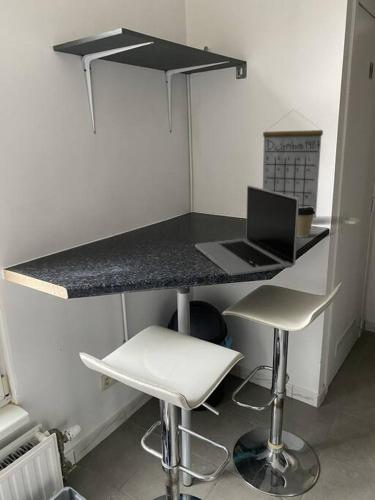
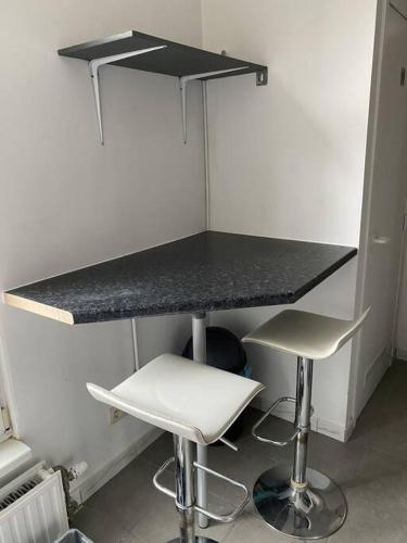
- laptop [194,184,299,277]
- coffee cup [297,207,315,239]
- calendar [262,109,324,219]
